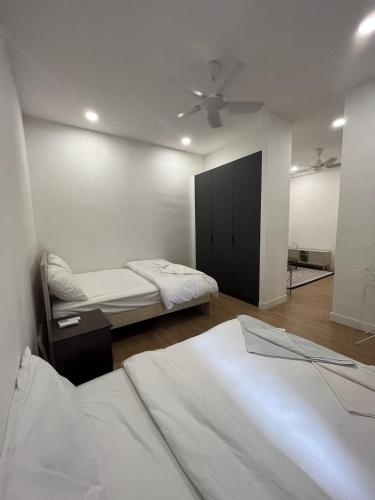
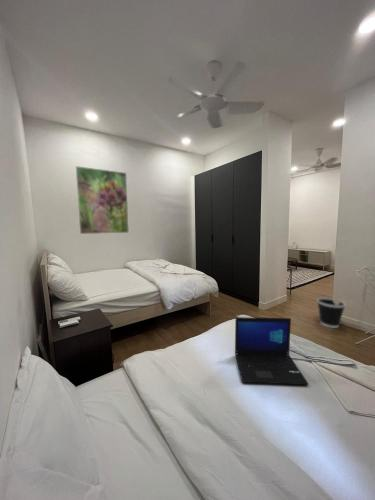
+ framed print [75,165,130,235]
+ laptop [234,316,309,386]
+ wastebasket [316,297,347,329]
